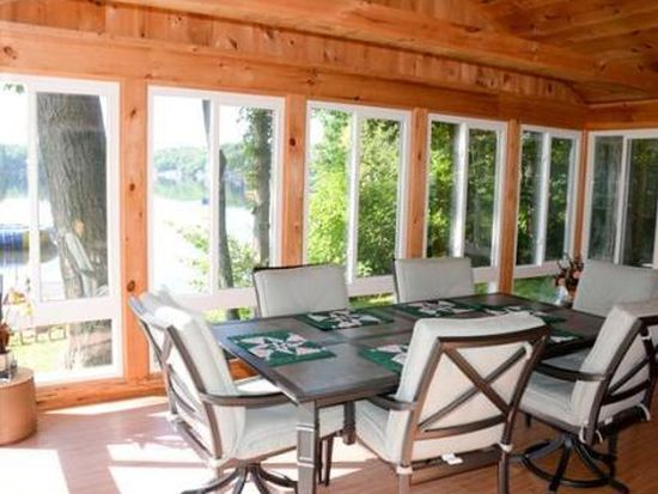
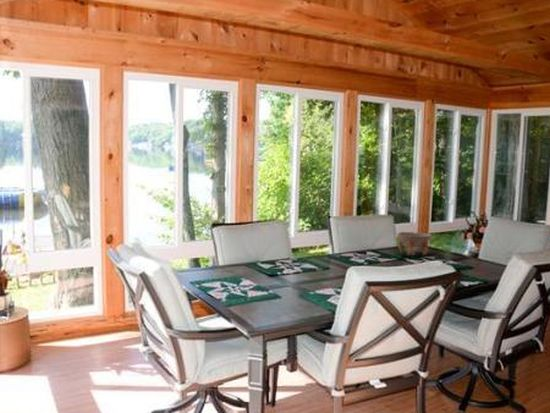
+ bowl [396,231,433,256]
